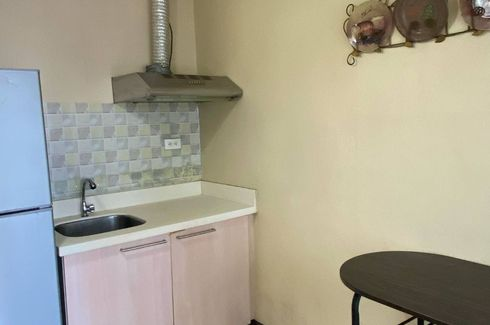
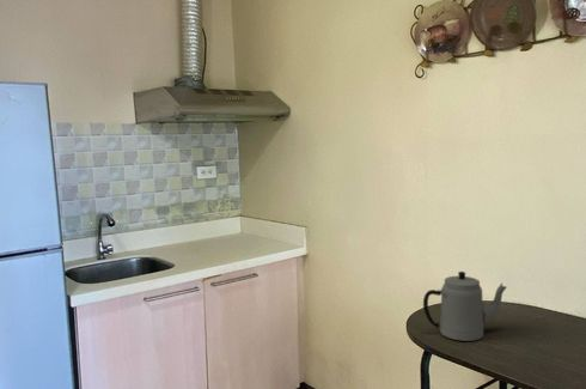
+ teapot [422,271,507,342]
